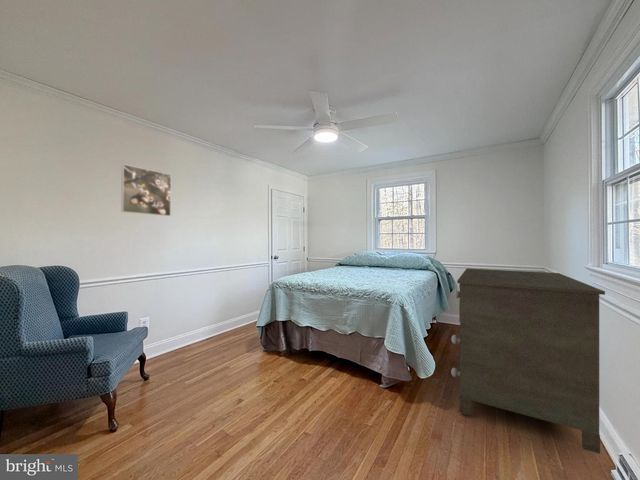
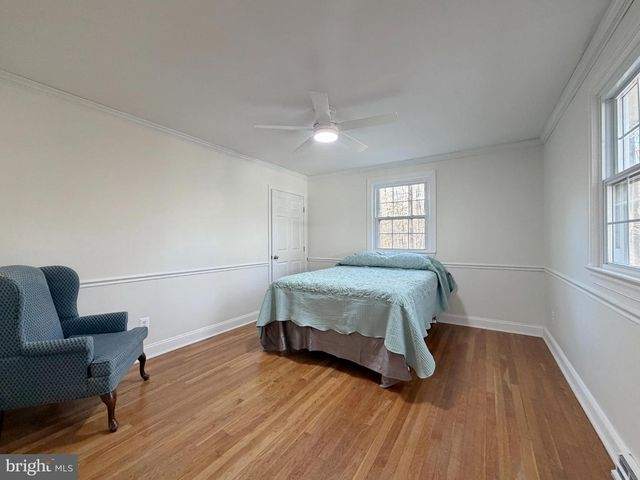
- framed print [120,163,172,217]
- dresser [450,267,606,455]
